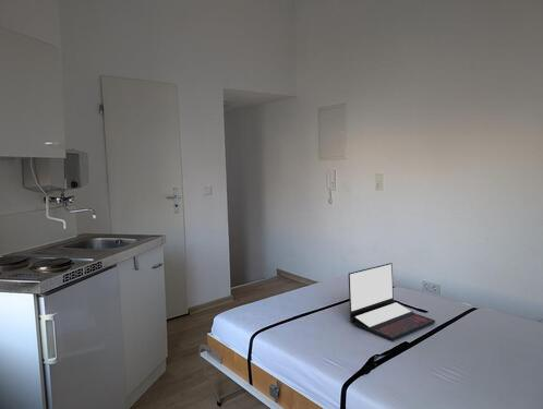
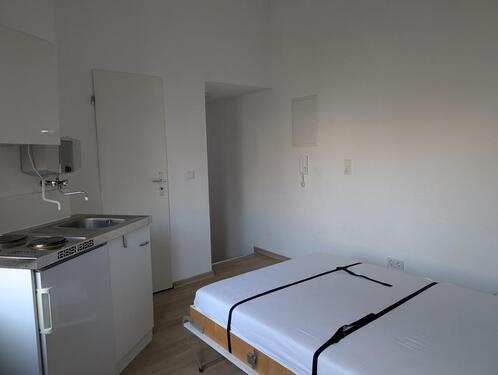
- laptop [348,262,436,341]
